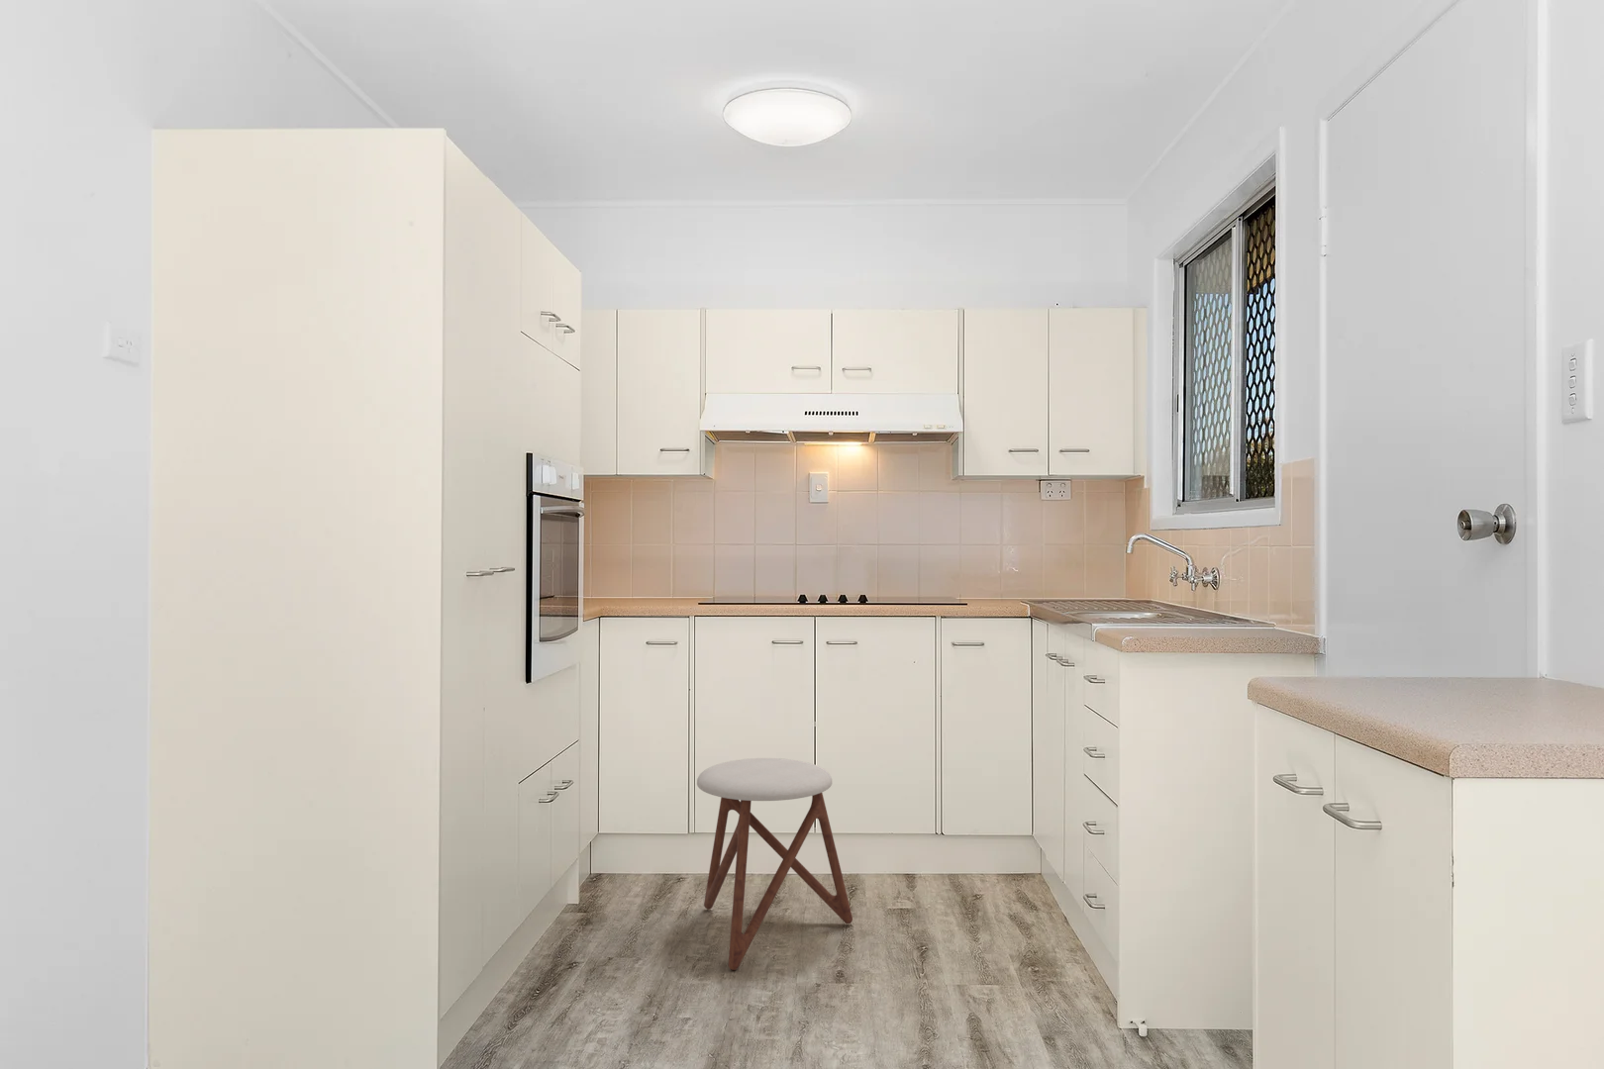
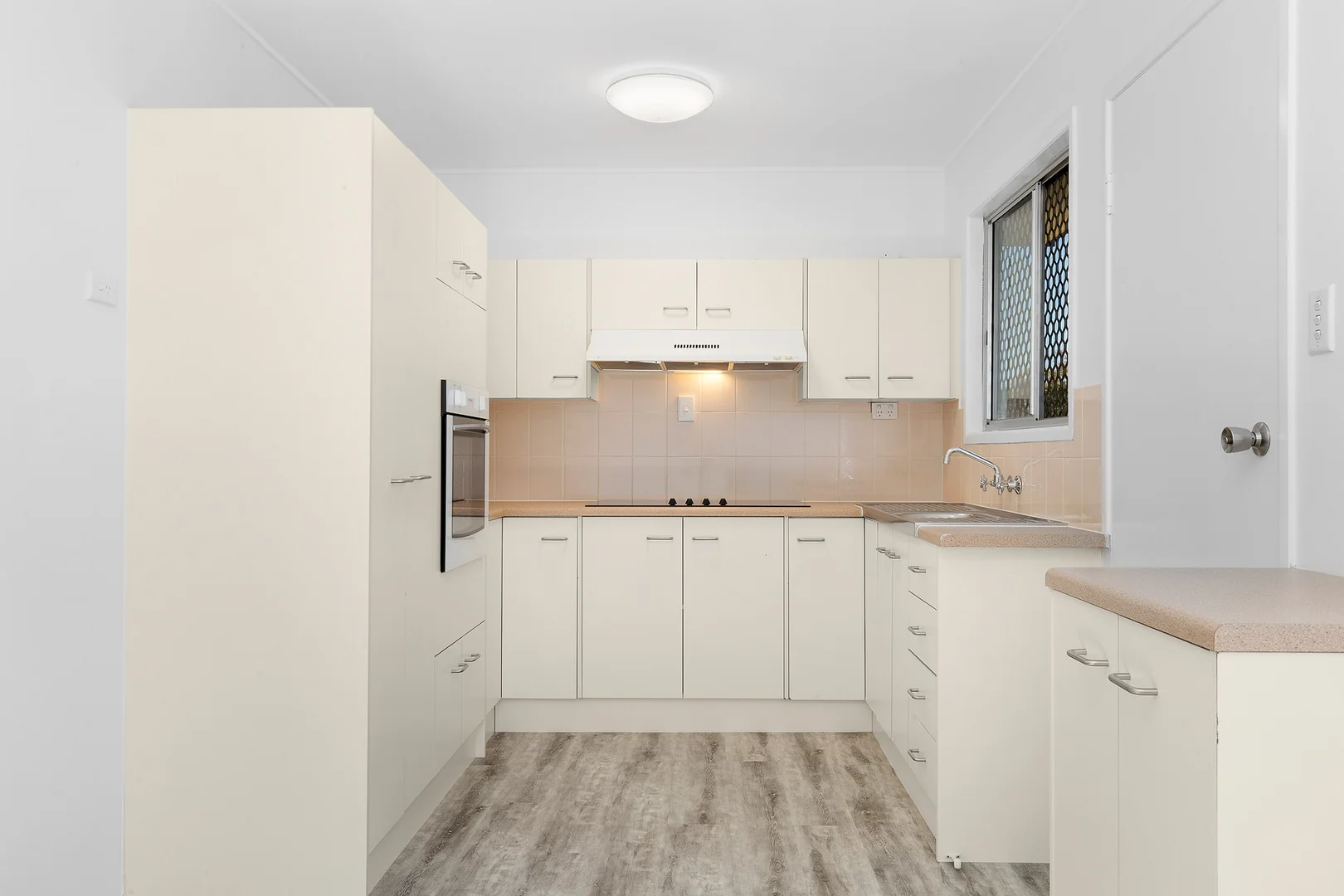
- stool [696,758,853,971]
